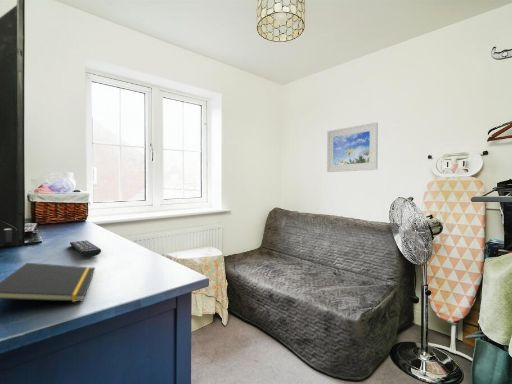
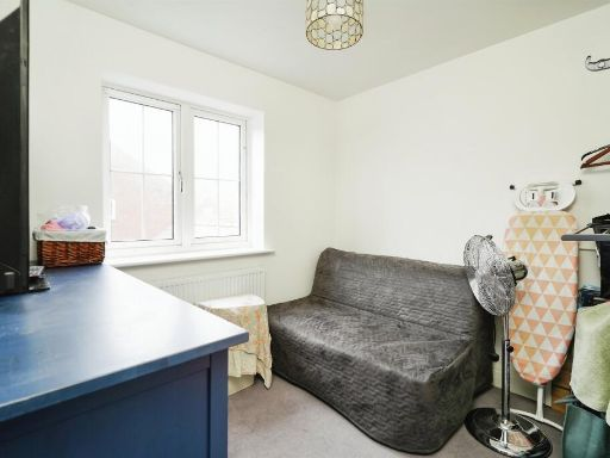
- remote control [69,240,102,258]
- notepad [0,262,96,303]
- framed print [326,121,379,173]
